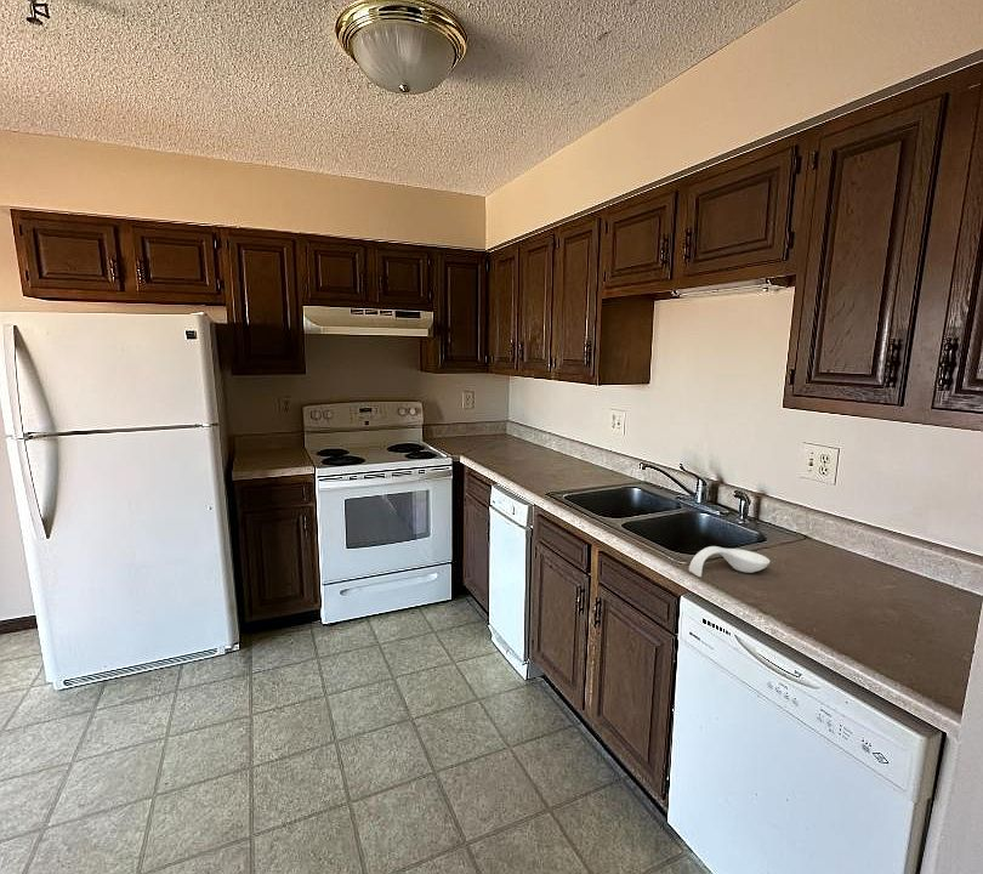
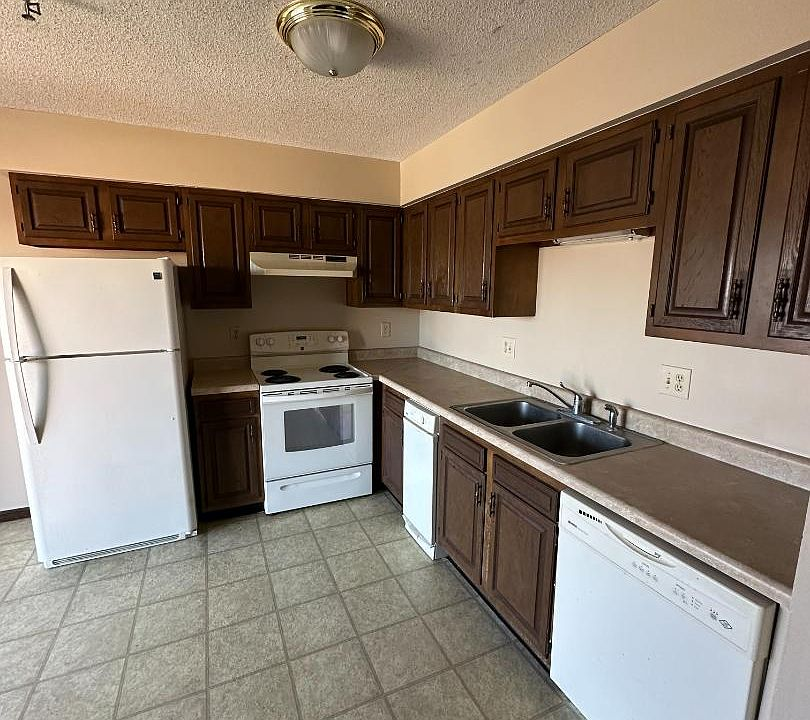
- spoon rest [688,545,771,578]
